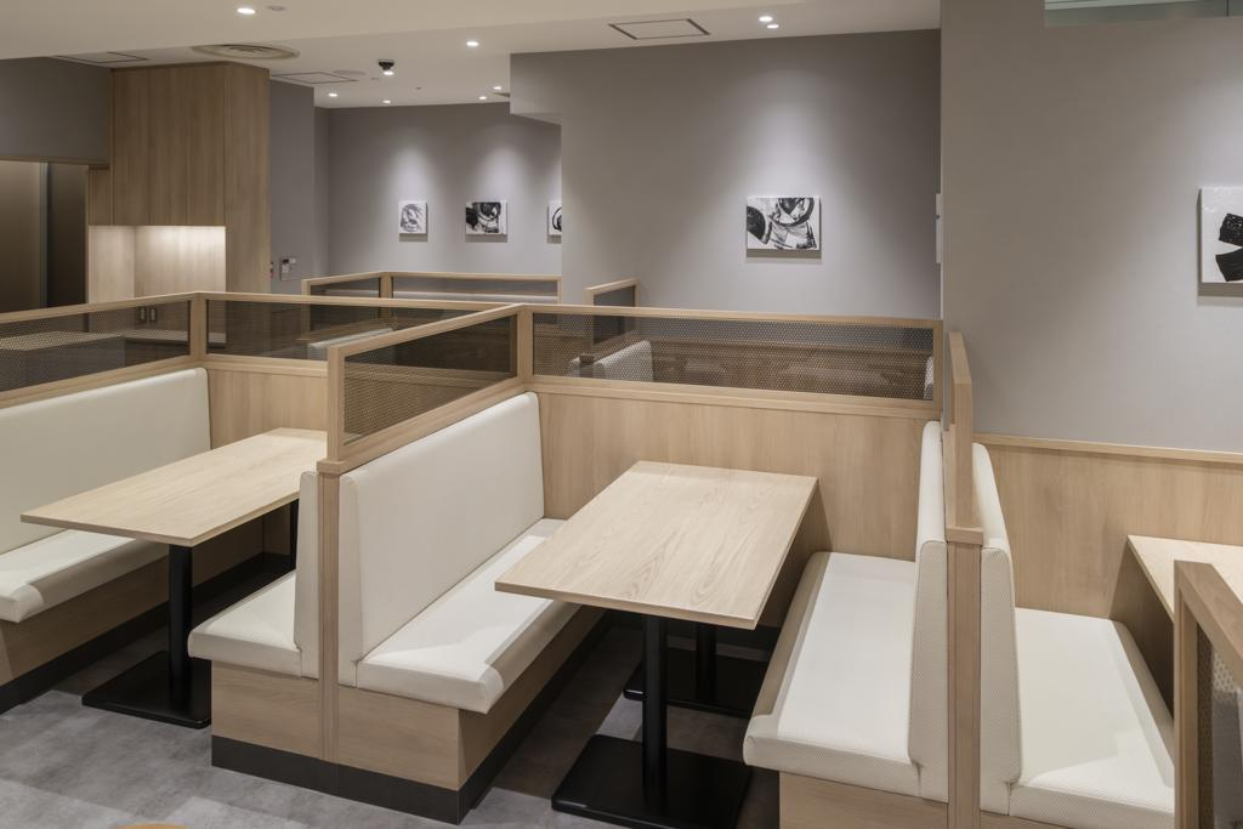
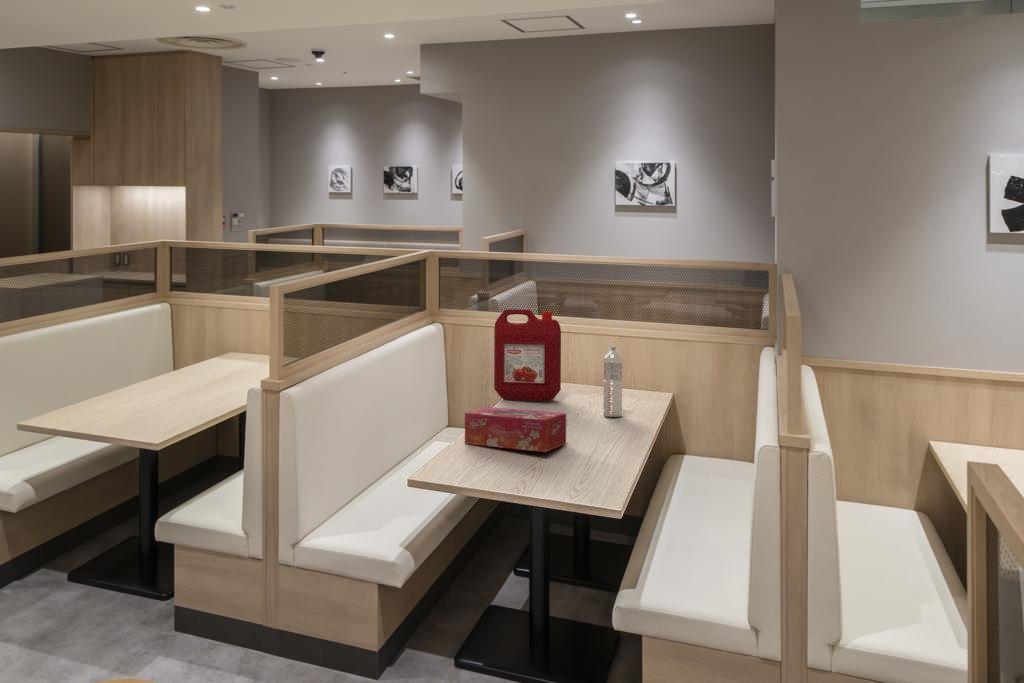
+ ketchup jug [493,308,562,402]
+ water bottle [602,346,624,418]
+ tissue box [464,406,567,453]
